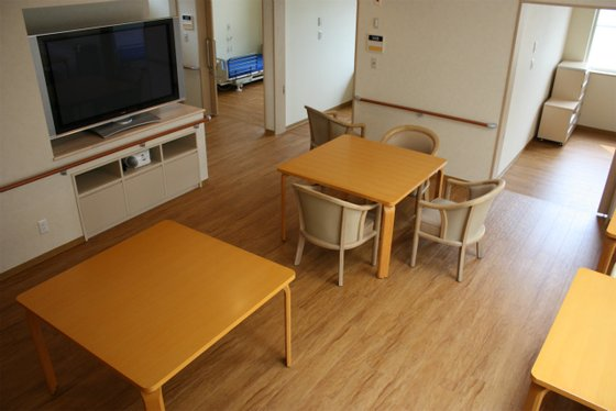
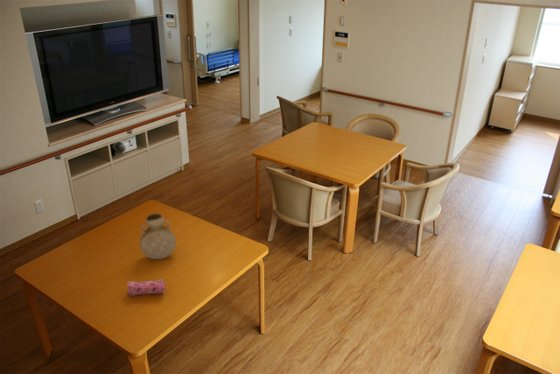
+ pencil case [126,279,166,297]
+ vase [139,212,177,260]
